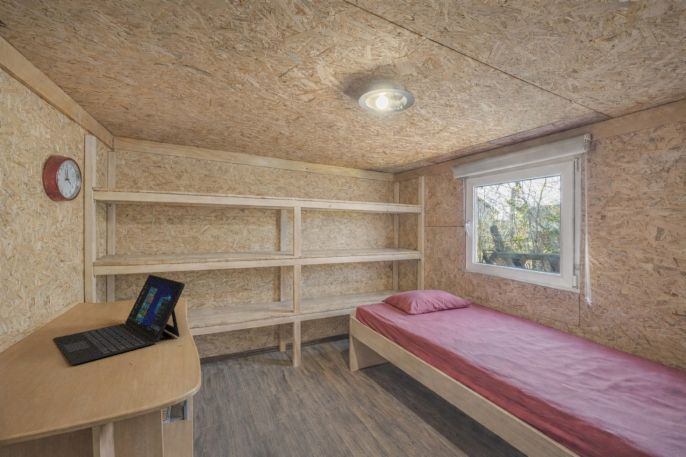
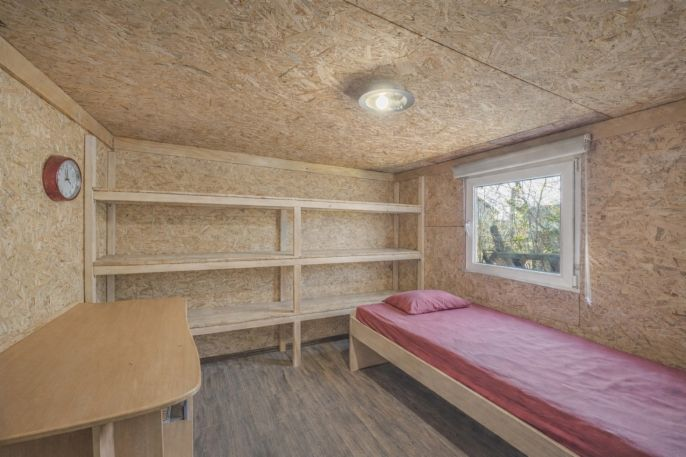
- laptop [52,274,186,366]
